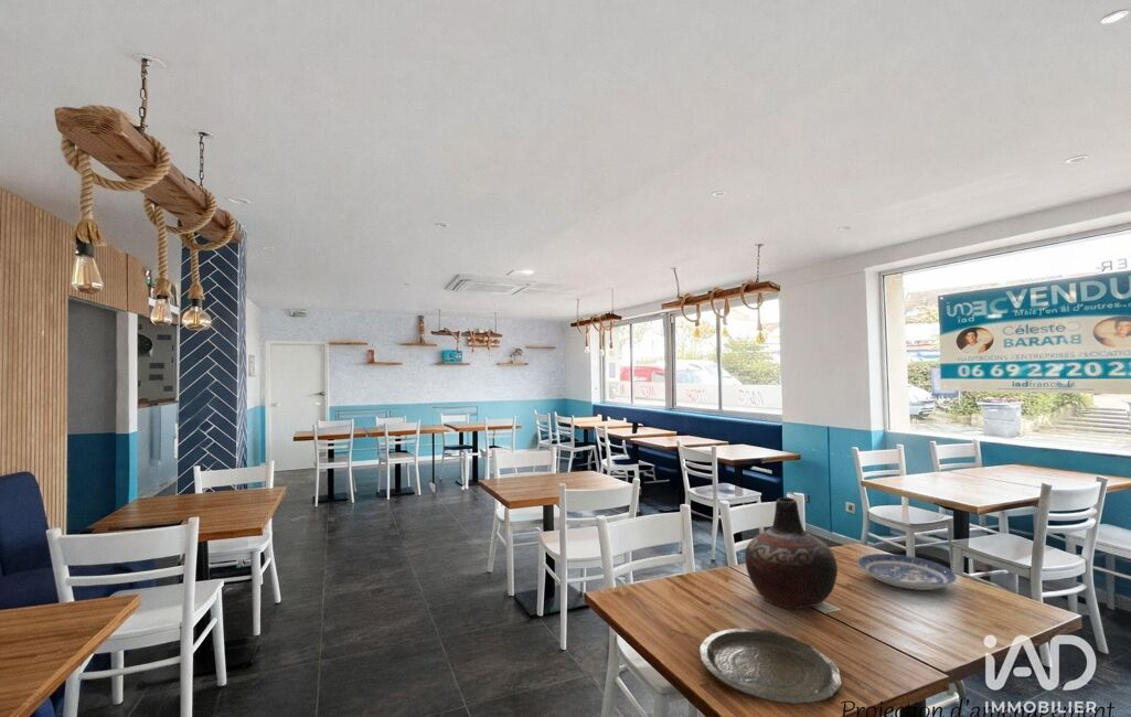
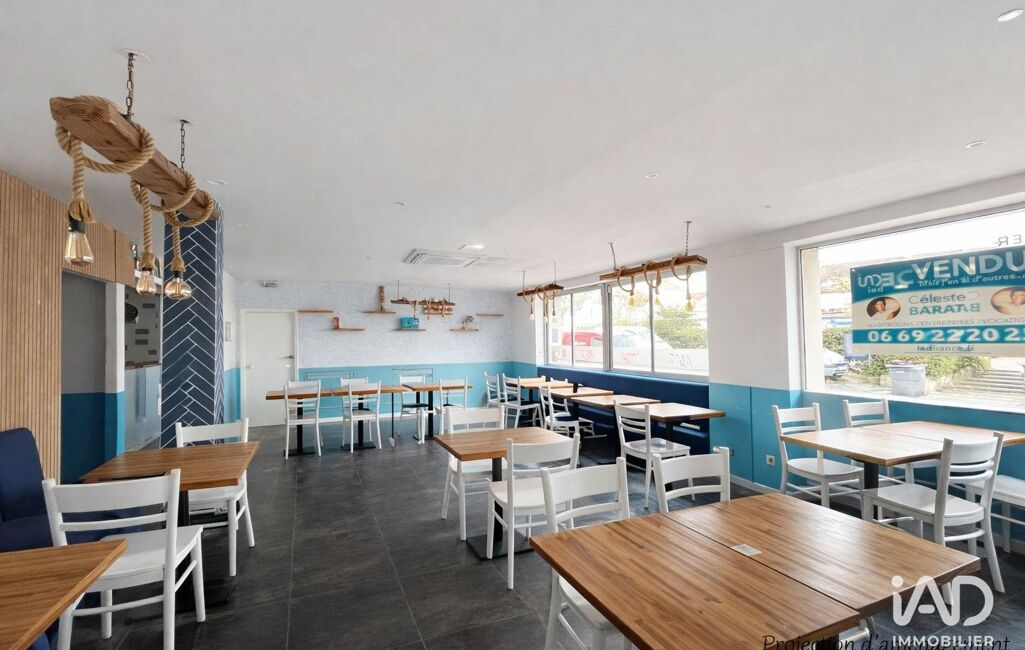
- plate [856,553,958,591]
- plate [697,627,842,706]
- vase [744,496,839,609]
